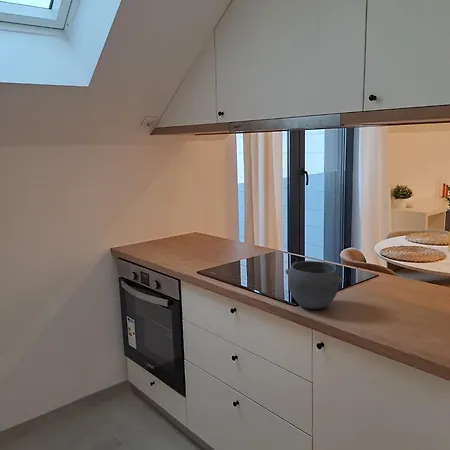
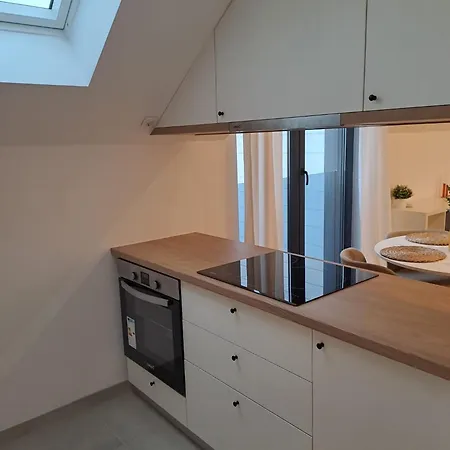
- bowl [285,260,344,310]
